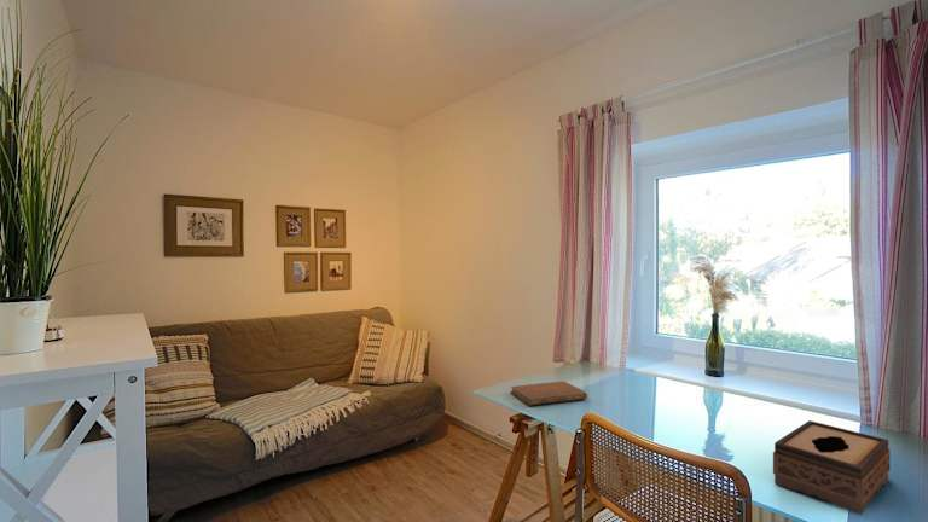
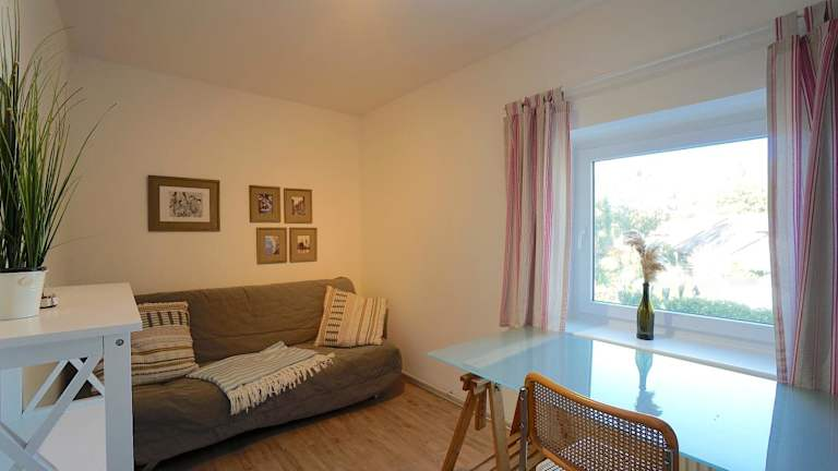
- tissue box [772,419,892,516]
- notebook [510,381,588,407]
